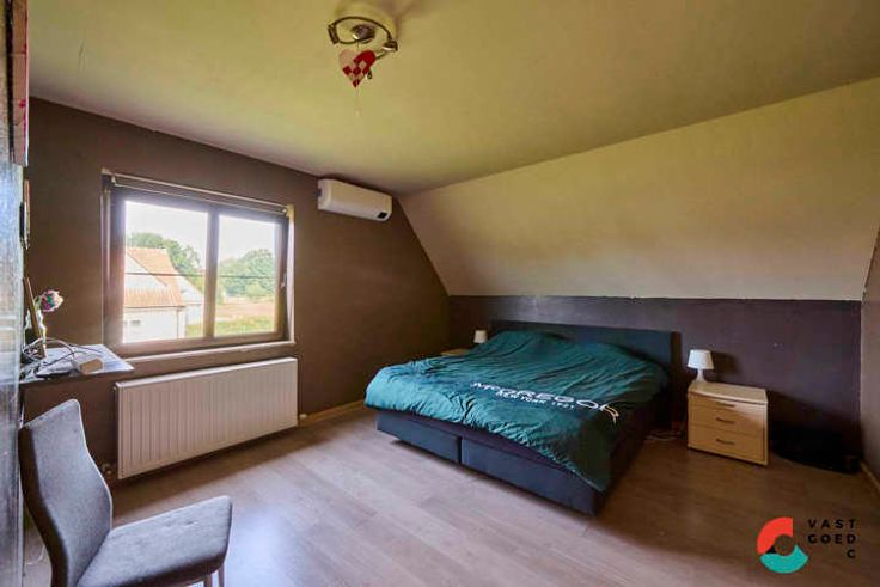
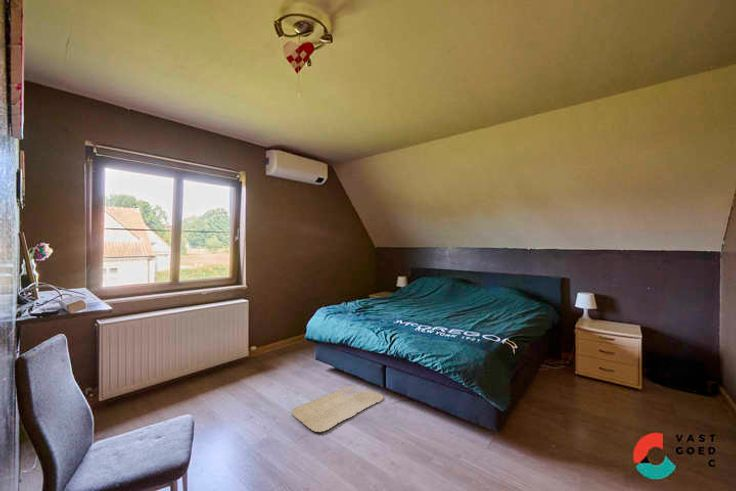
+ bath mat [291,383,384,433]
